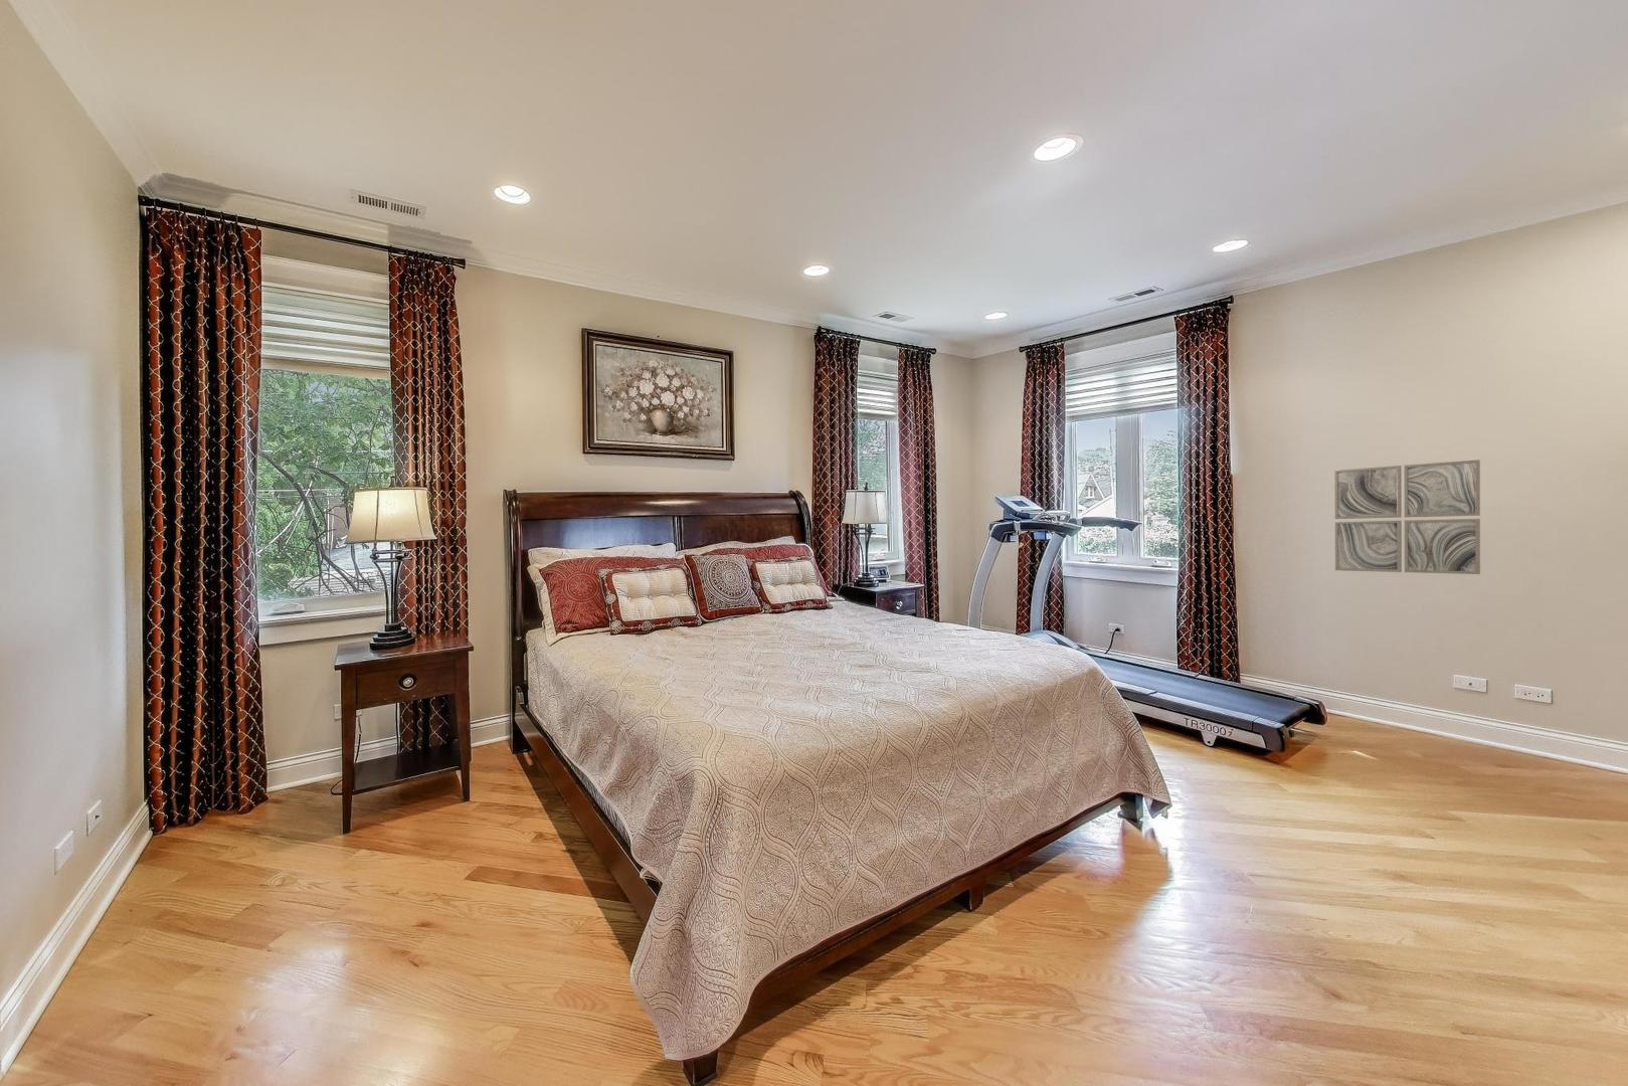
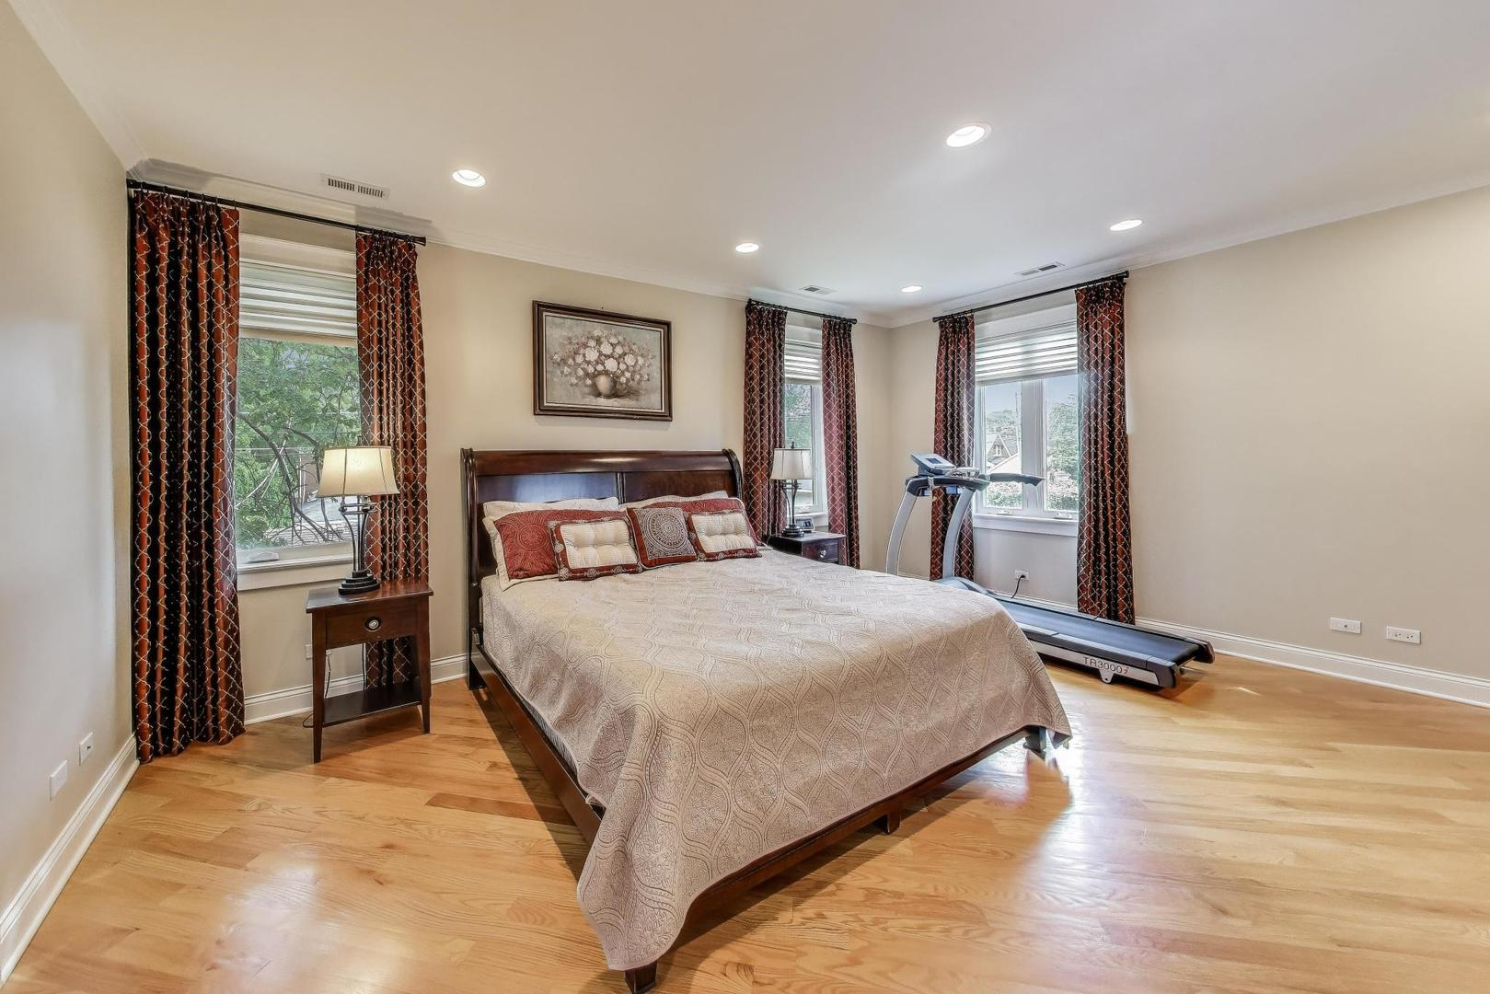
- wall art [1333,458,1481,576]
